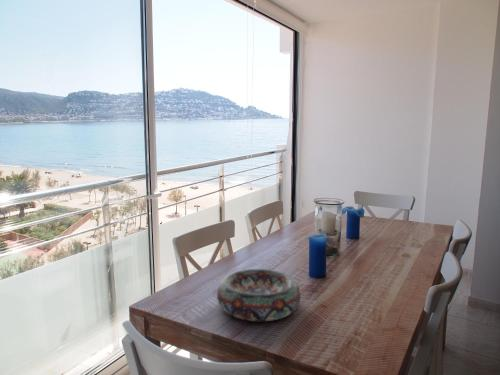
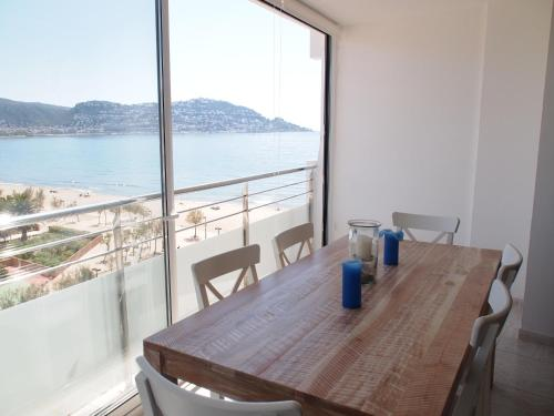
- decorative bowl [216,268,302,322]
